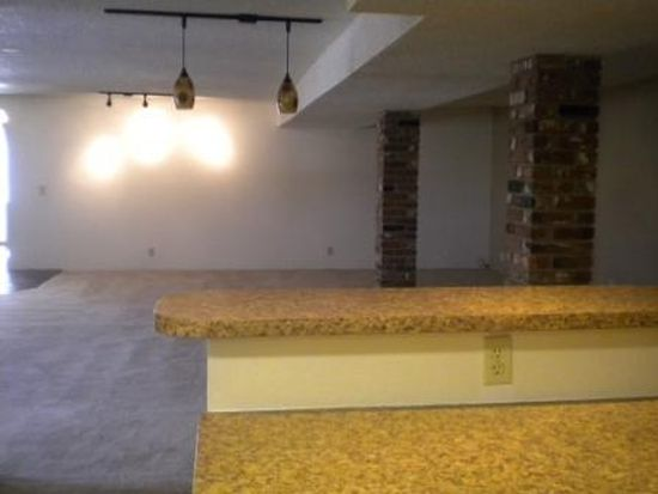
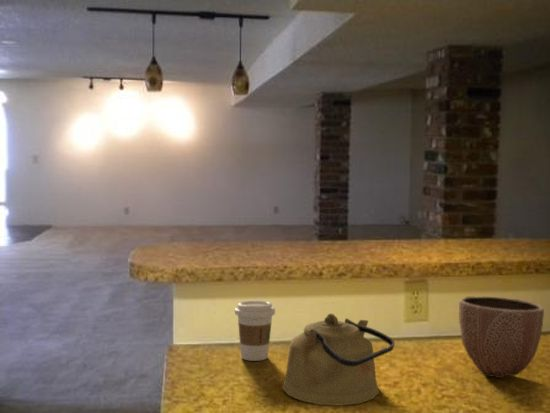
+ decorative bowl [458,296,545,379]
+ coffee cup [234,300,276,362]
+ kettle [281,313,396,407]
